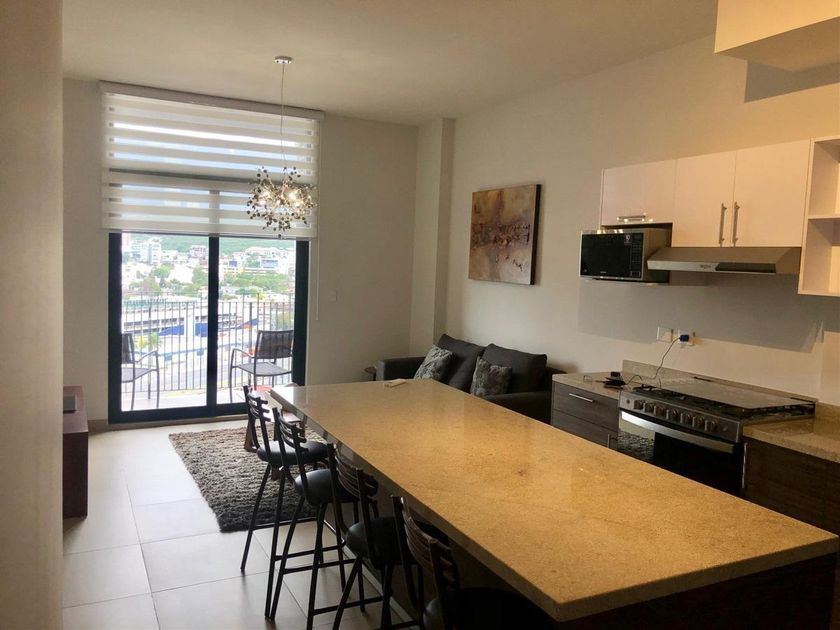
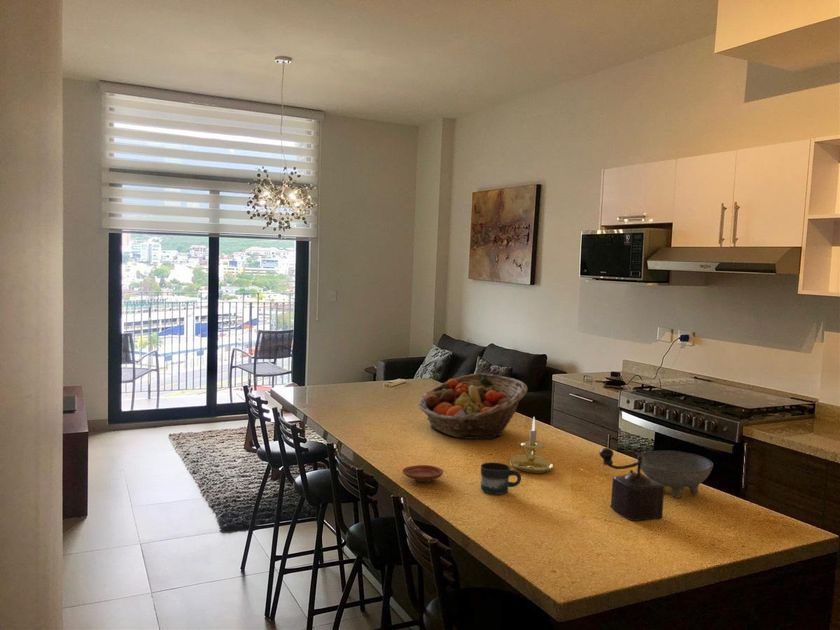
+ mug [480,461,522,496]
+ bowl [638,450,714,499]
+ candle holder [509,417,555,475]
+ fruit basket [418,372,528,440]
+ pepper mill [598,447,665,522]
+ plate [401,464,445,483]
